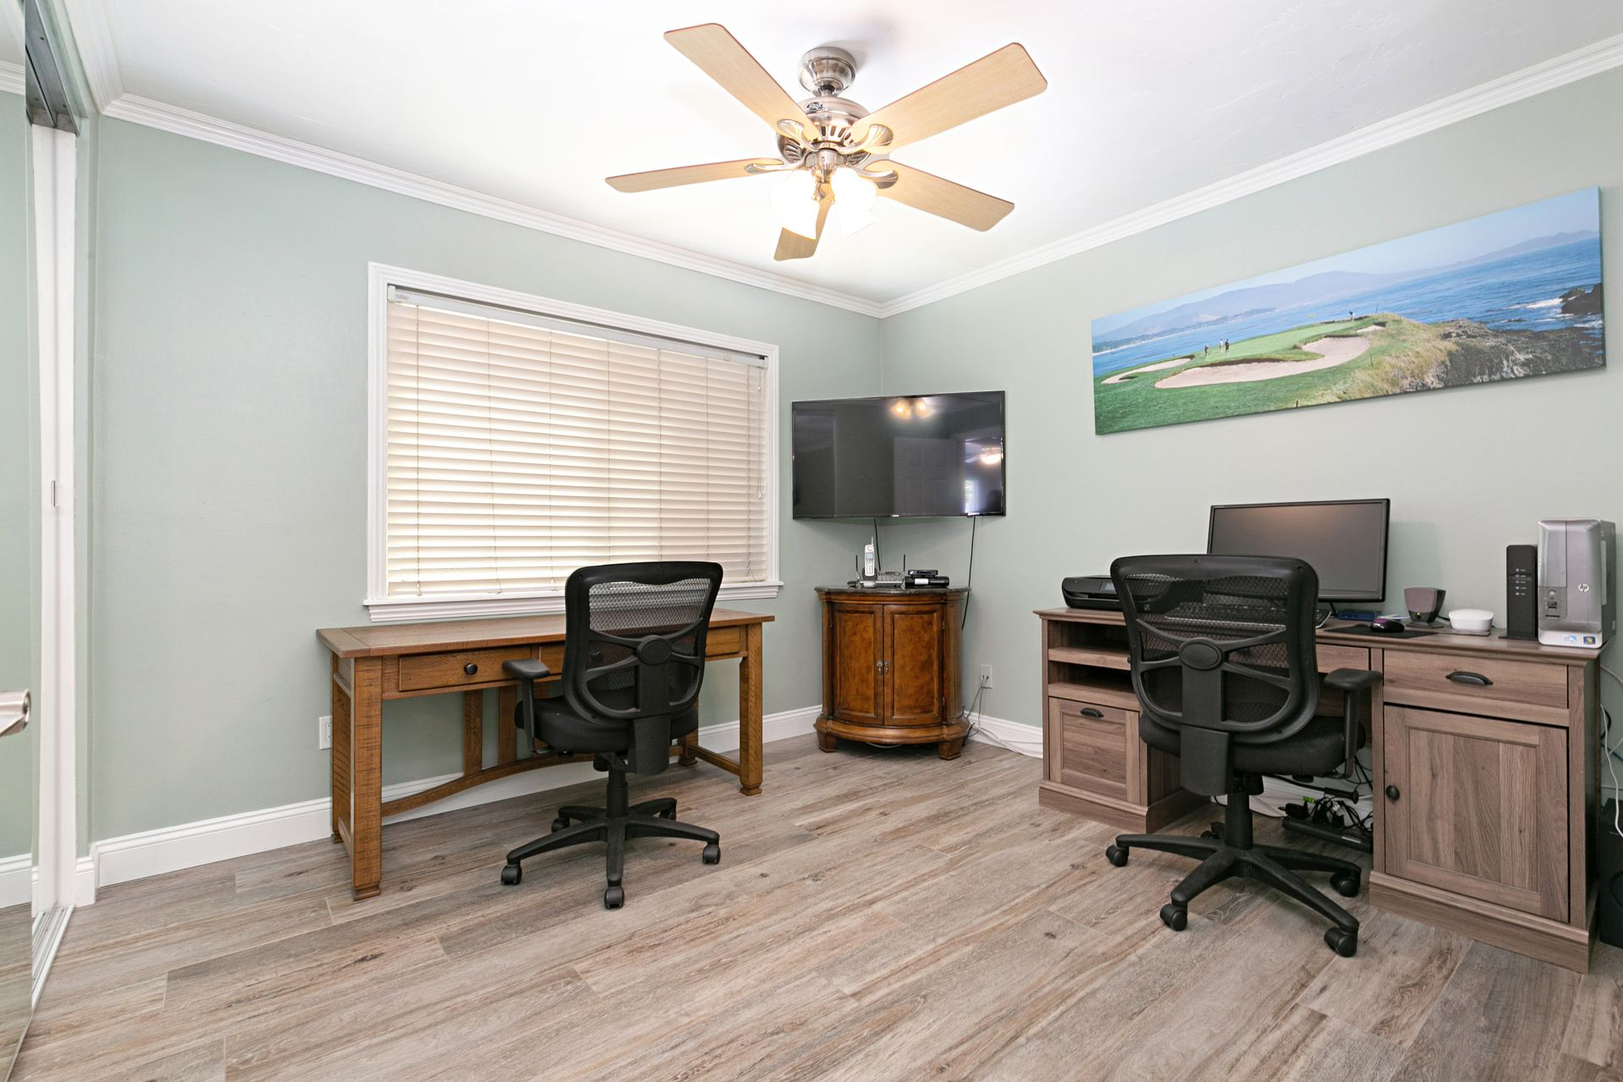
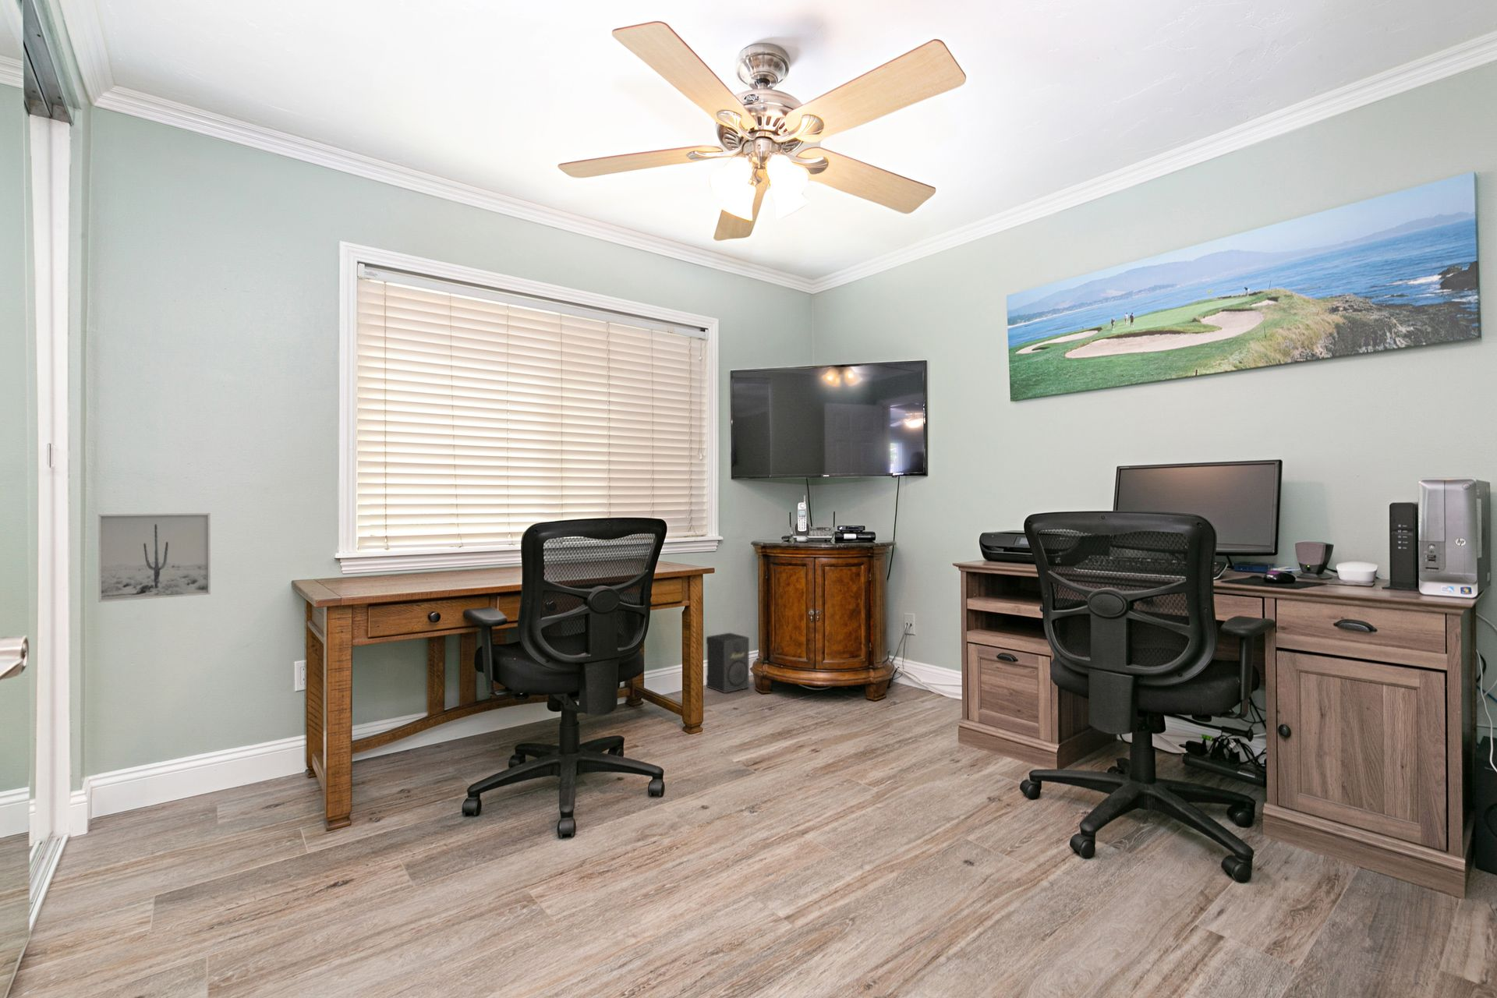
+ speaker [705,633,750,694]
+ wall art [97,512,212,603]
